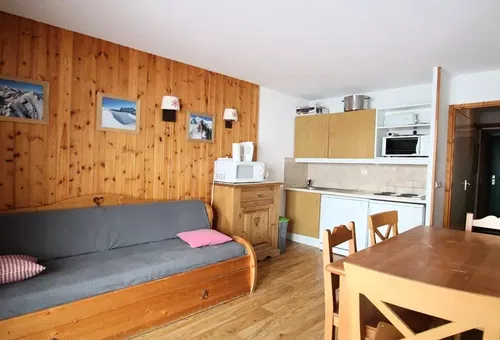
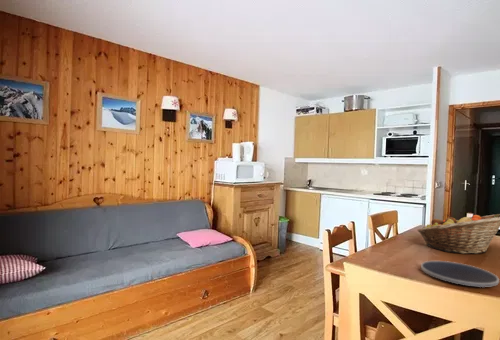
+ fruit basket [417,213,500,255]
+ plate [420,260,500,288]
